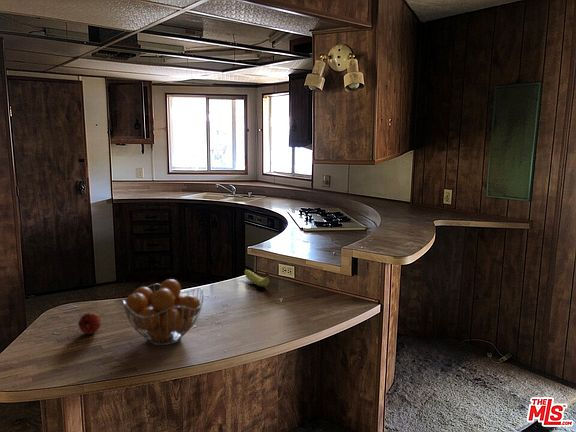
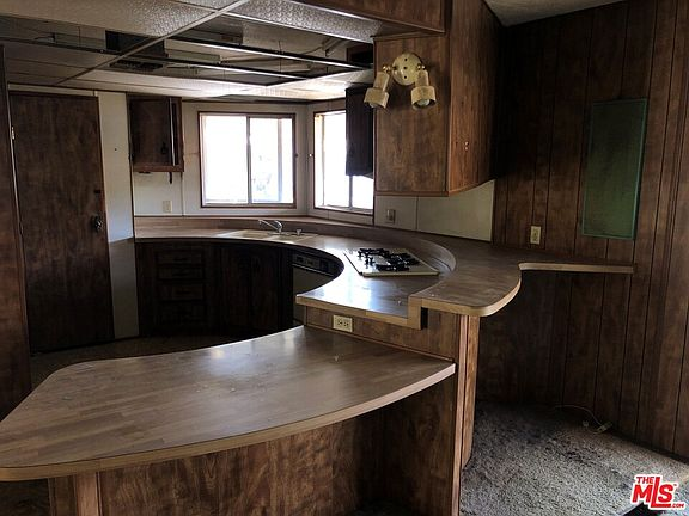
- fruit basket [121,278,205,346]
- fruit [244,269,270,287]
- fruit [77,311,102,335]
